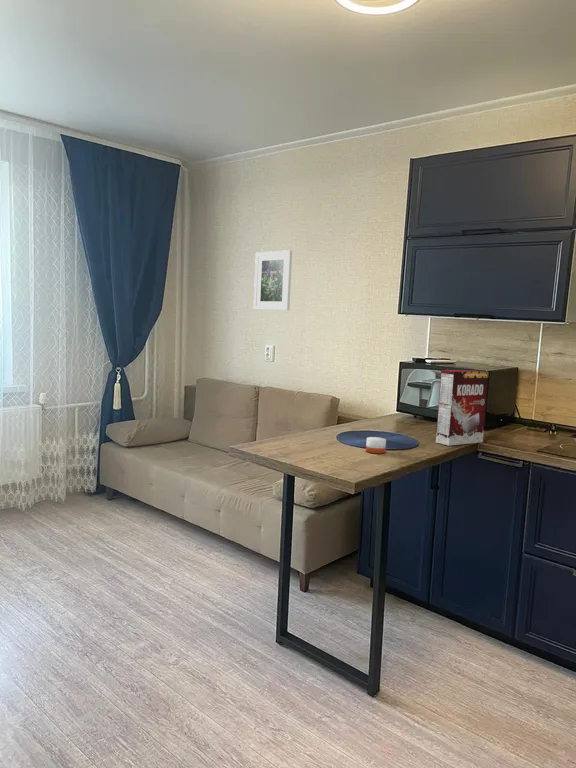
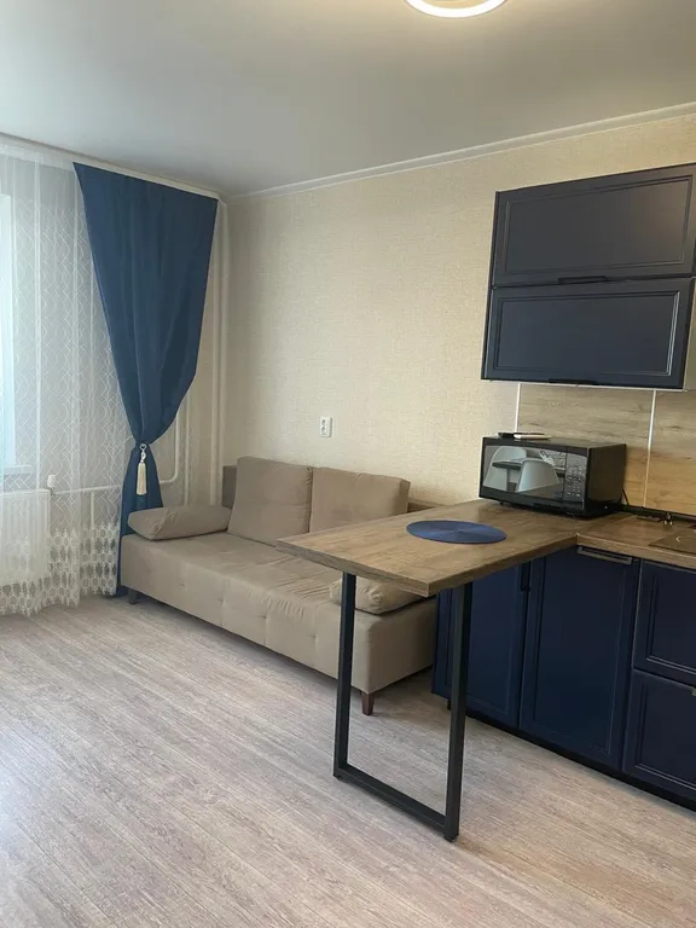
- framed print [253,249,293,311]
- candle [365,436,387,454]
- cereal box [435,369,489,447]
